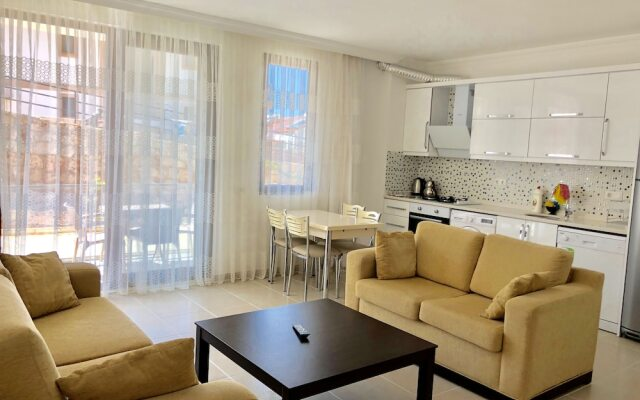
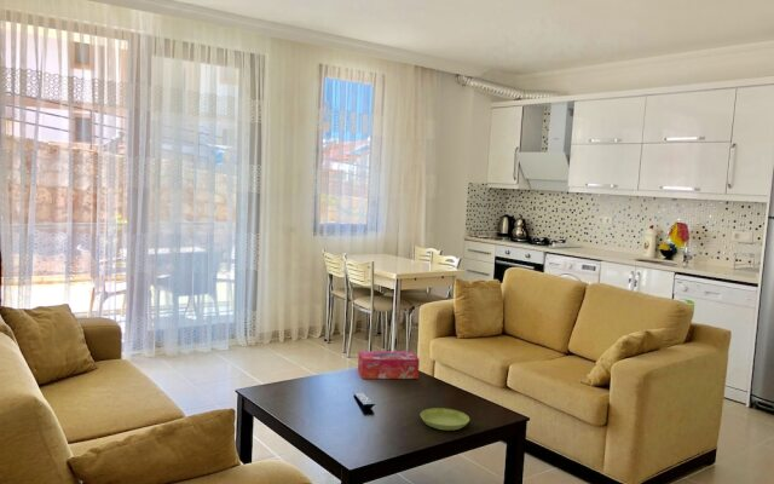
+ saucer [420,407,470,431]
+ tissue box [357,350,421,380]
